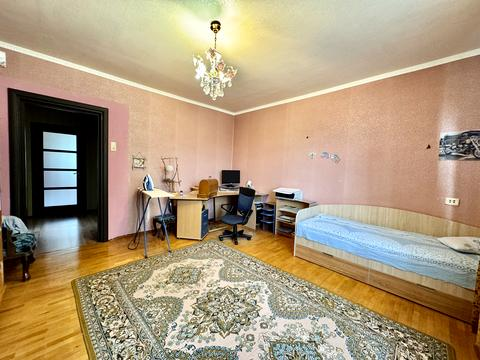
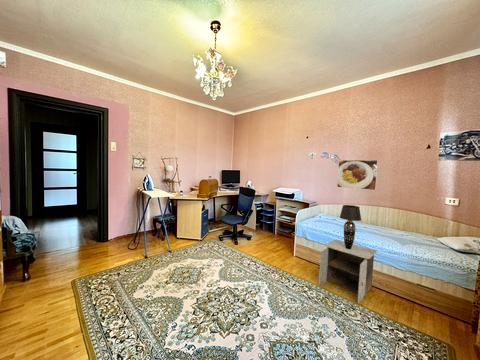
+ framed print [336,159,379,191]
+ table lamp [339,204,362,249]
+ nightstand [318,239,378,305]
